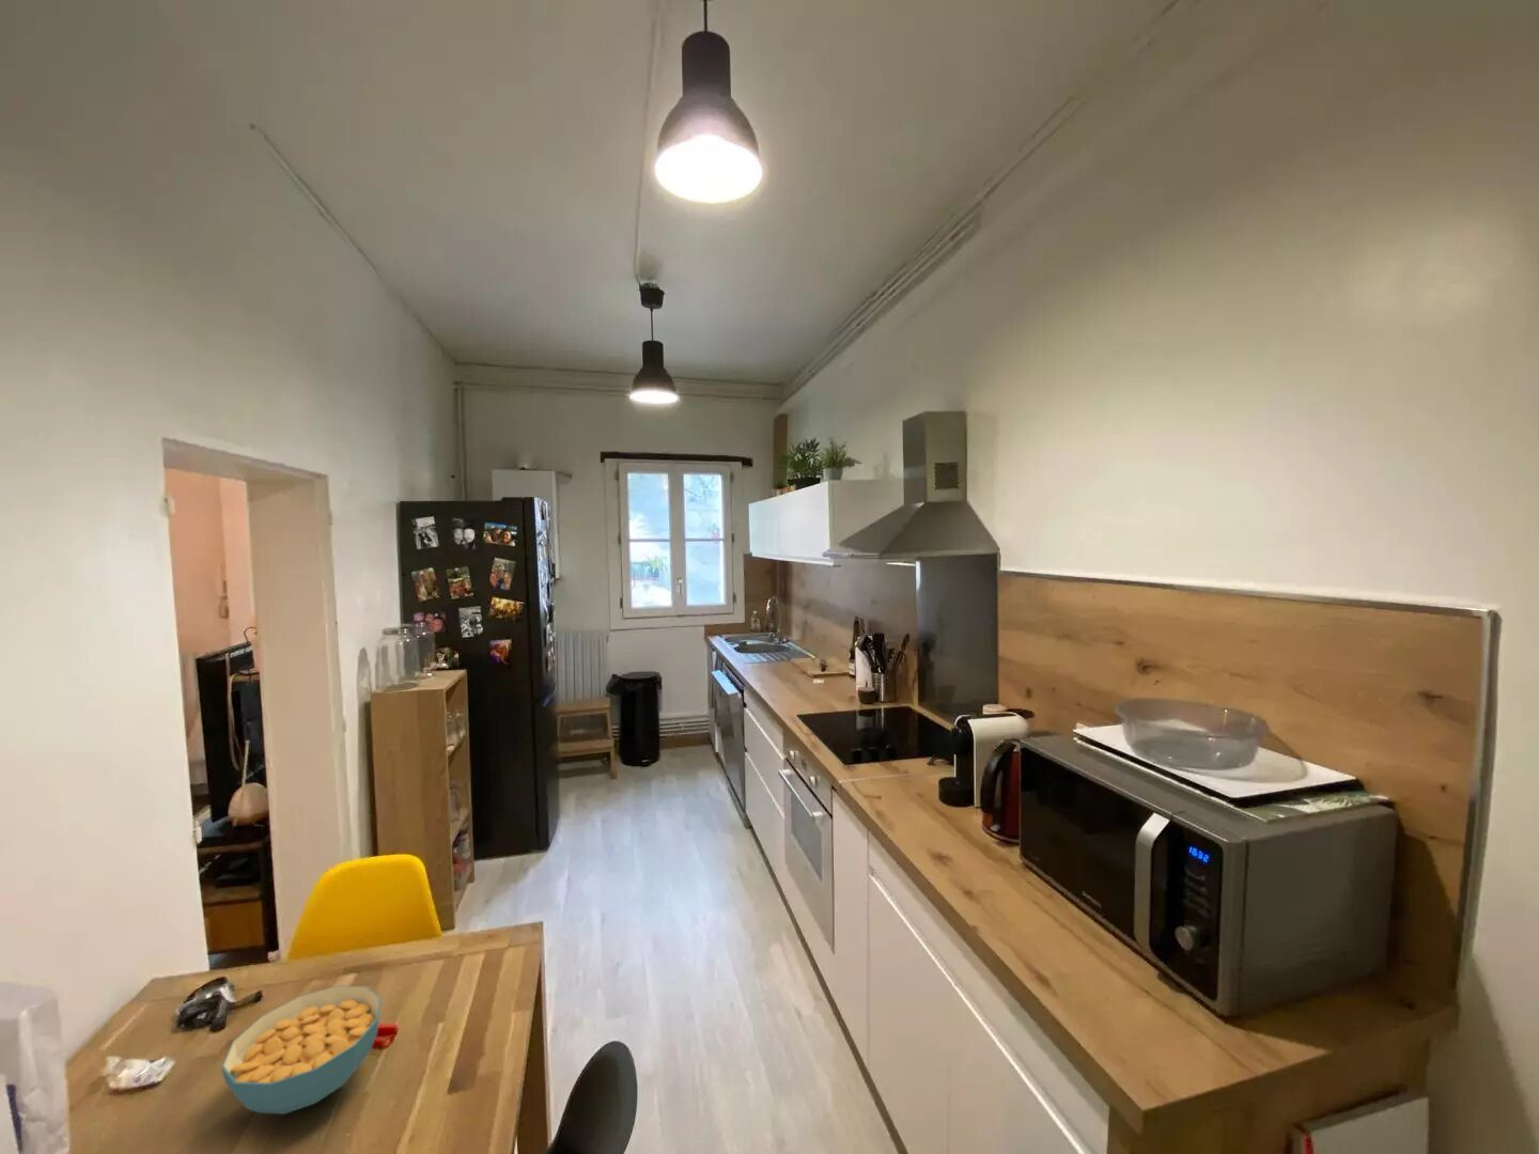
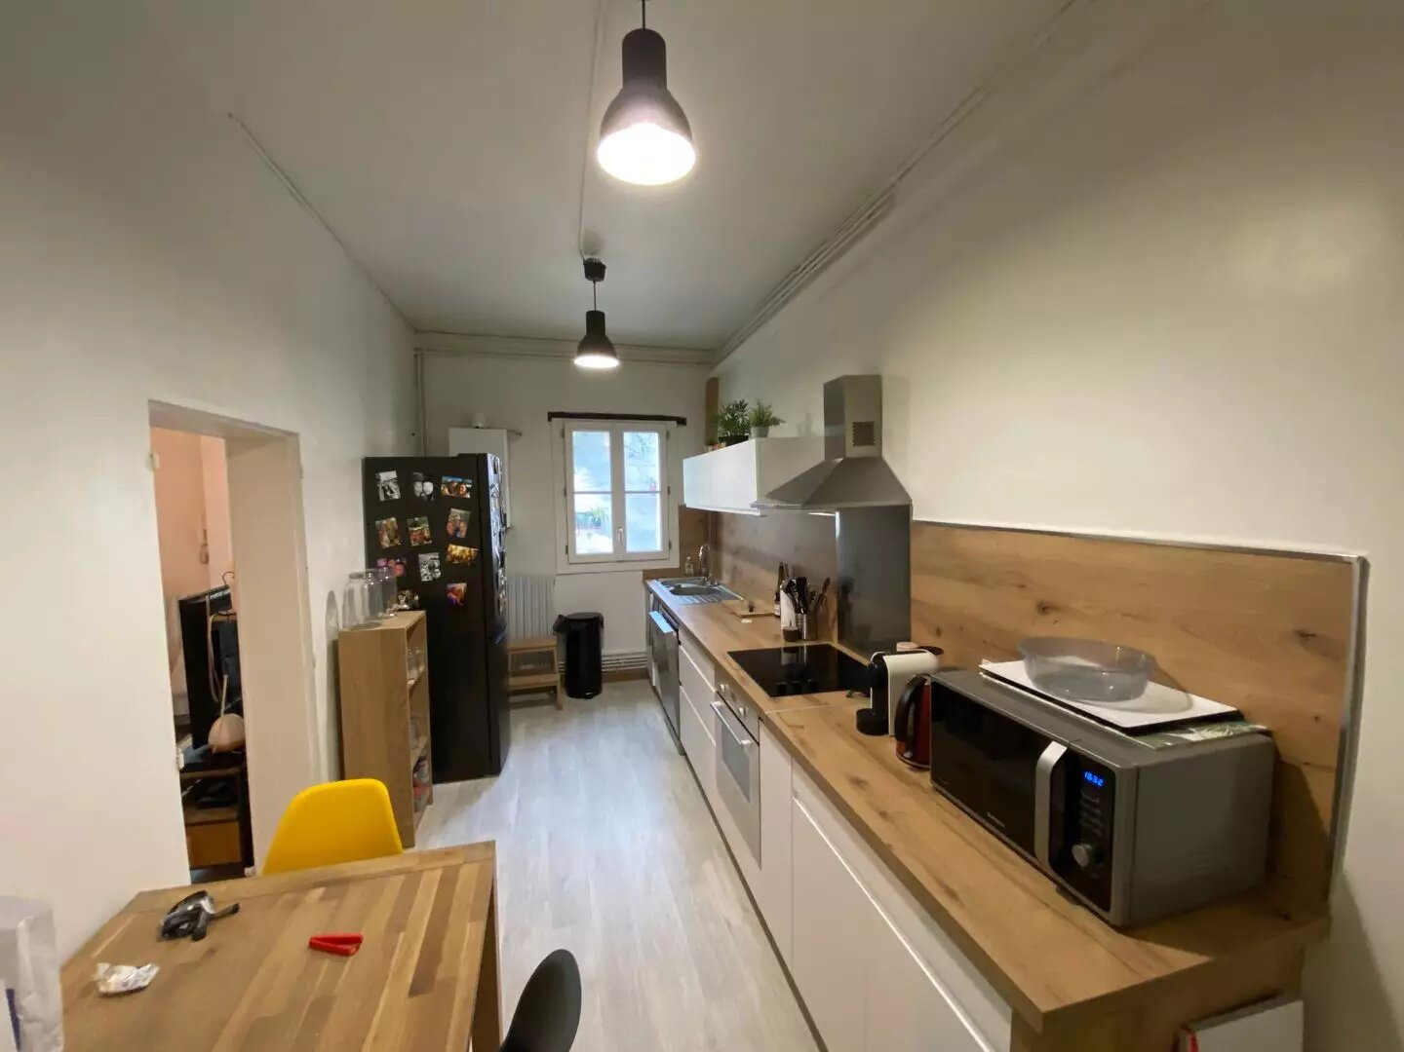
- cereal bowl [221,984,383,1115]
